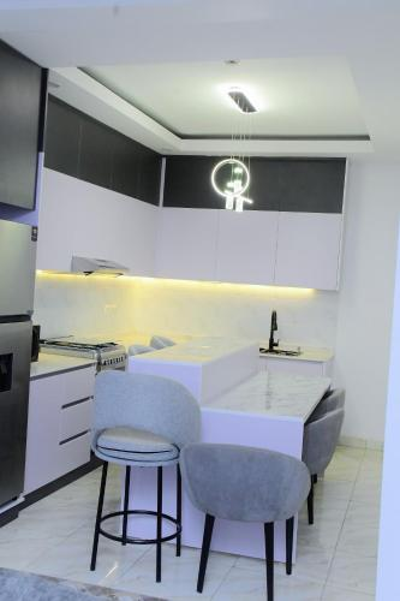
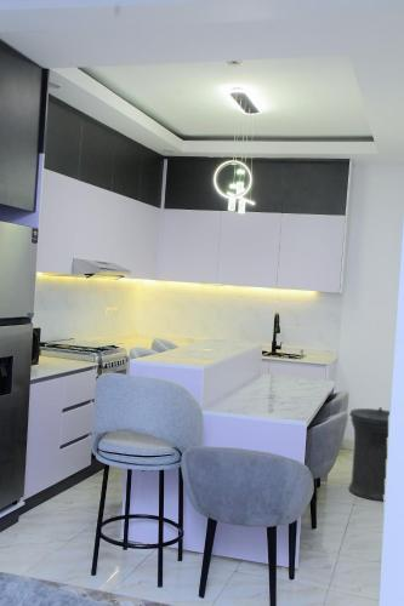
+ trash can [347,406,391,502]
